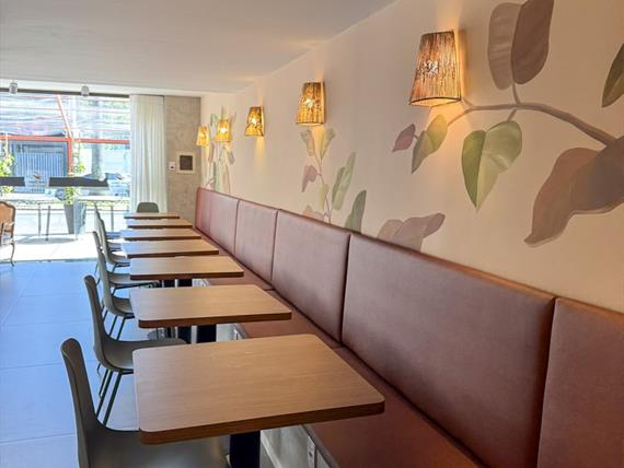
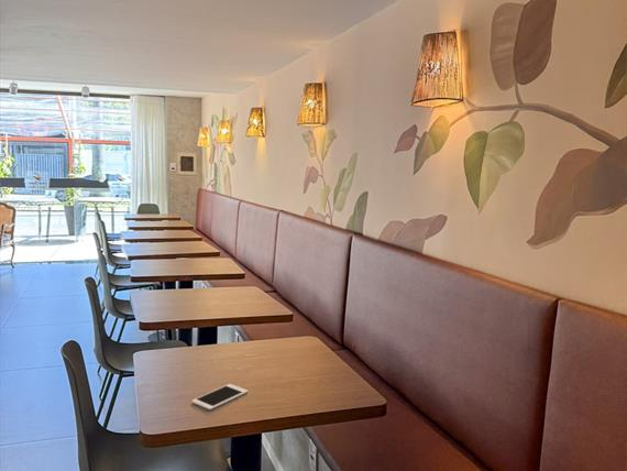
+ cell phone [191,383,249,410]
